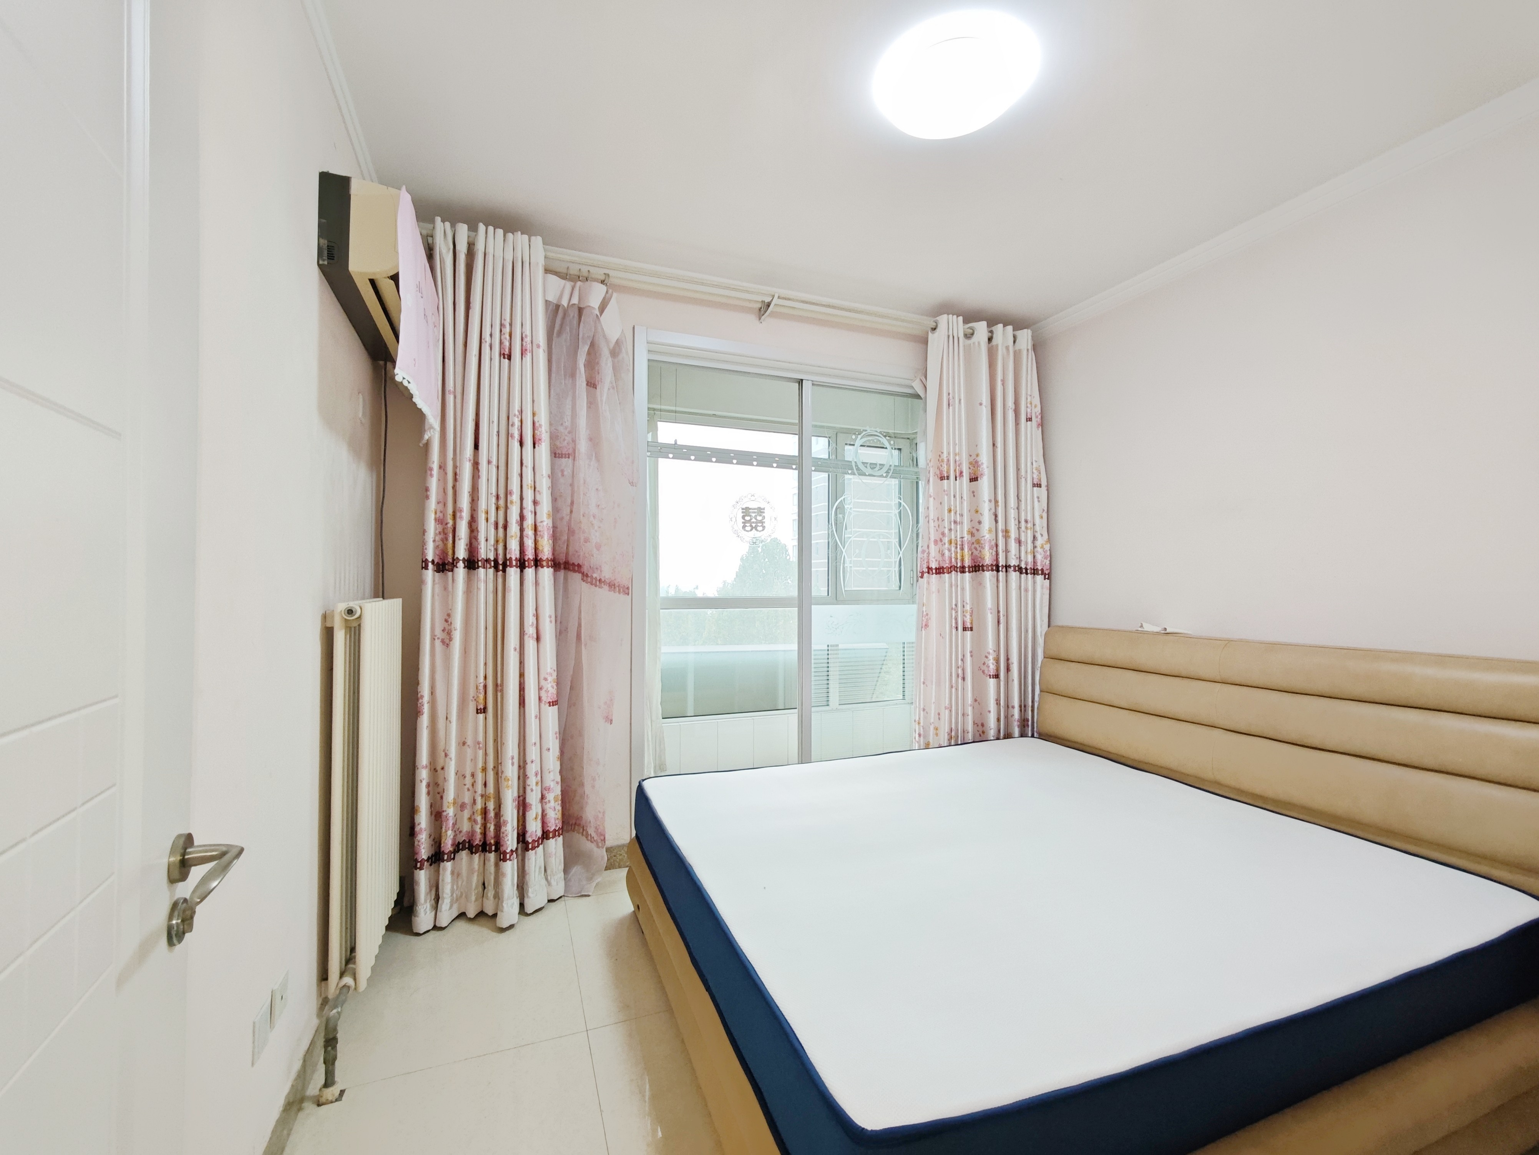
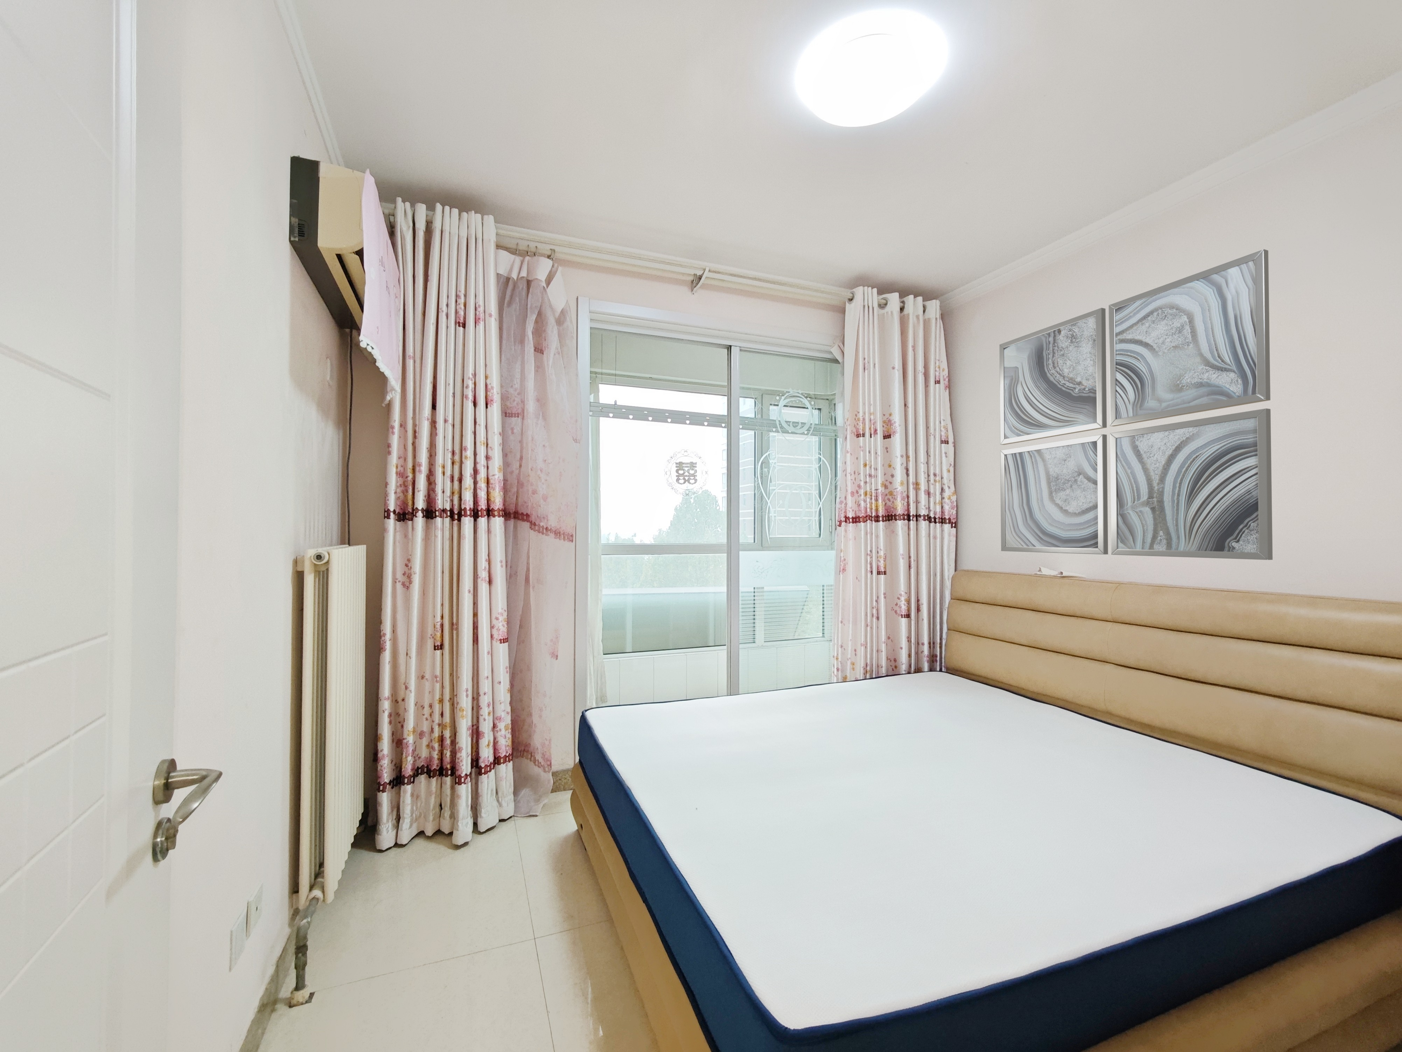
+ wall art [999,249,1273,560]
